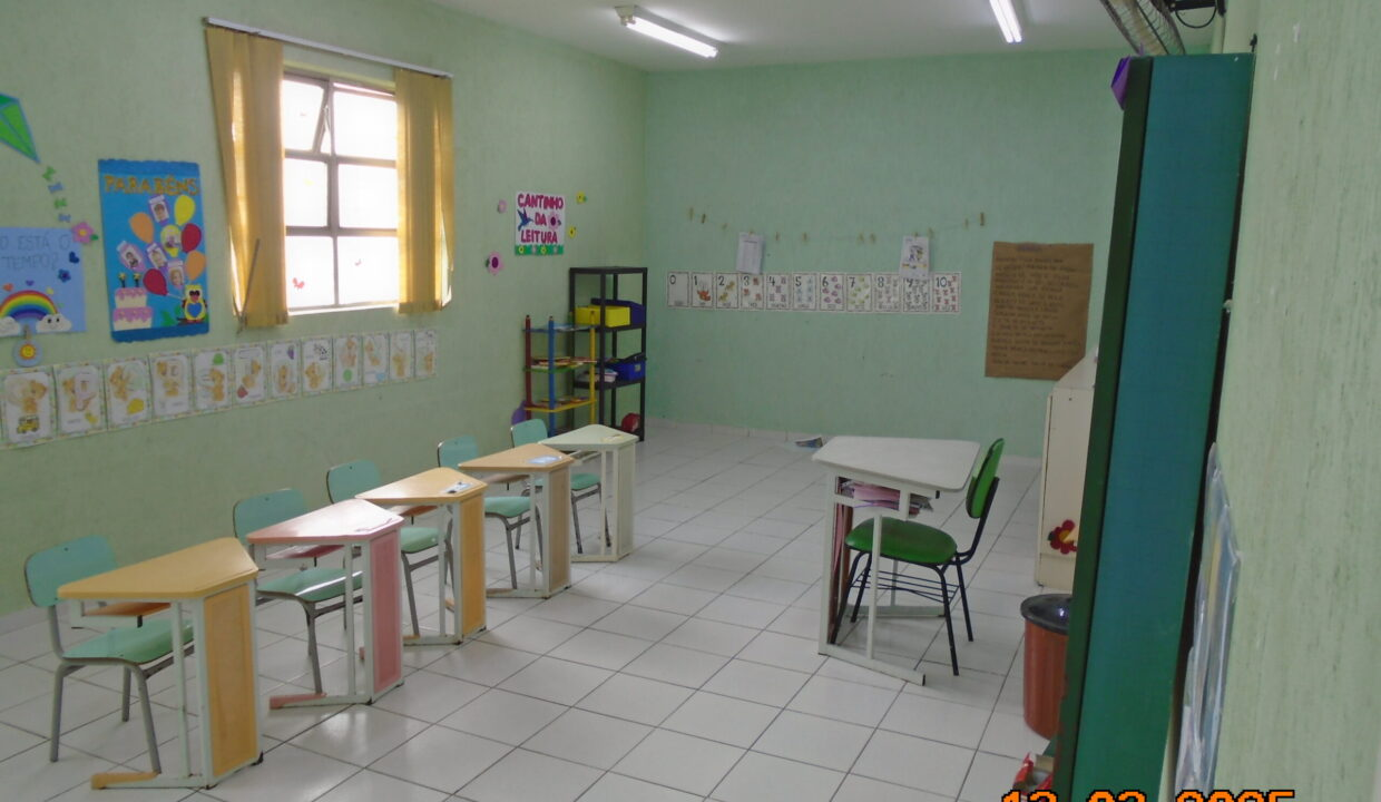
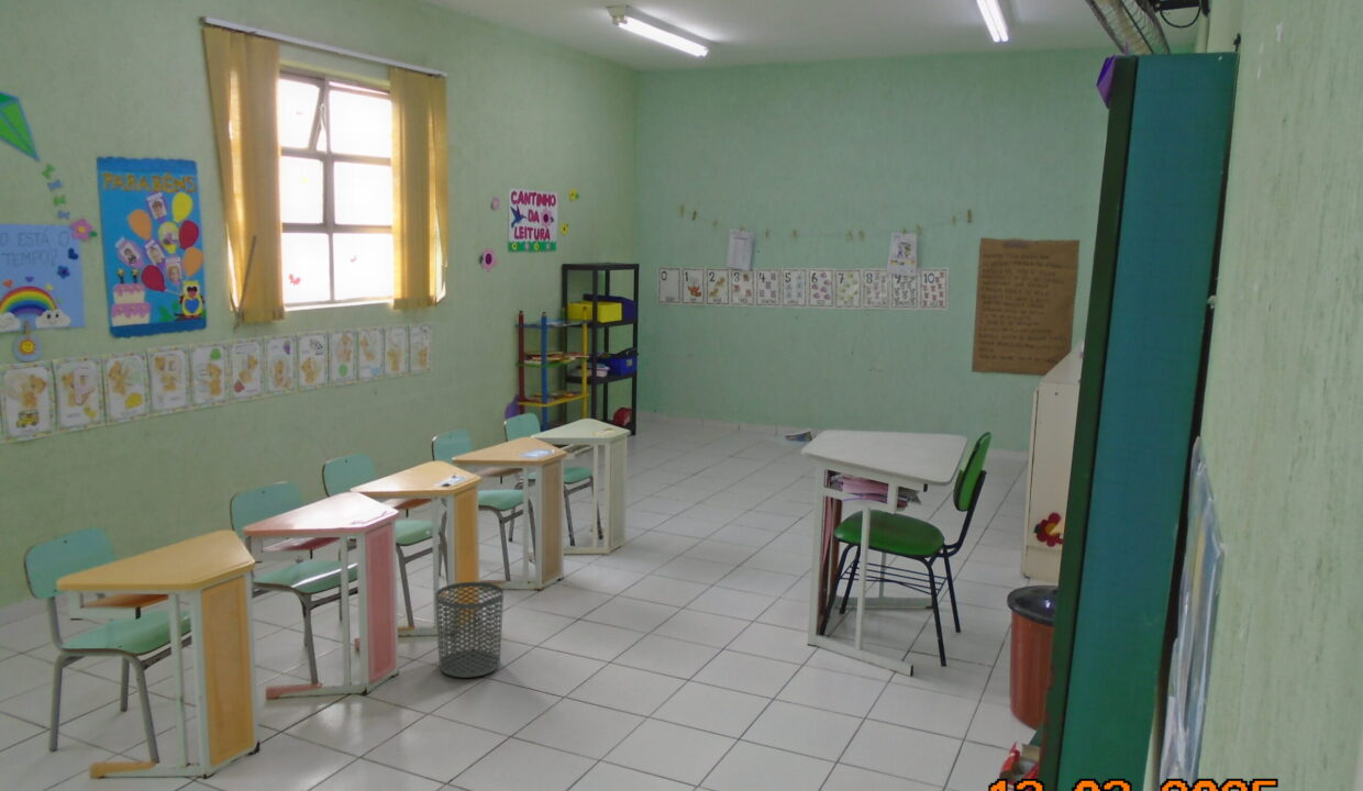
+ waste bin [434,581,505,679]
